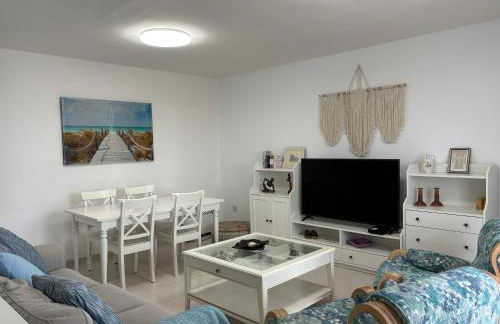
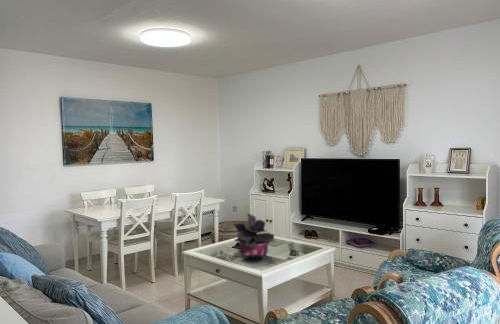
+ potted plant [233,213,275,261]
